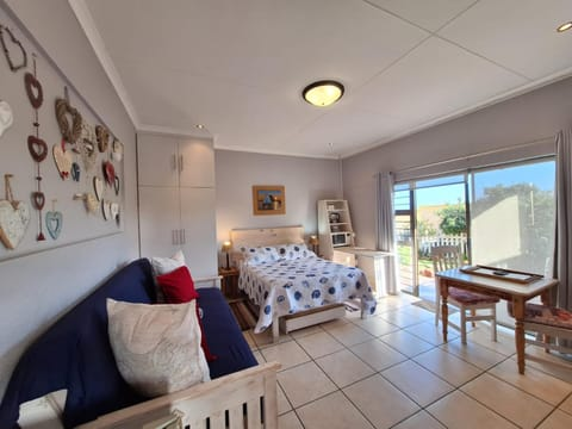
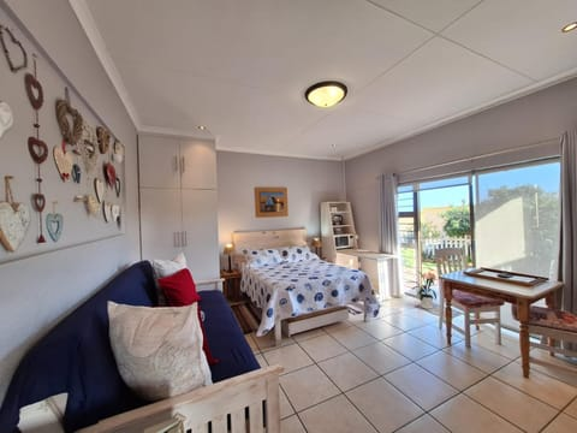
+ house plant [406,269,438,310]
